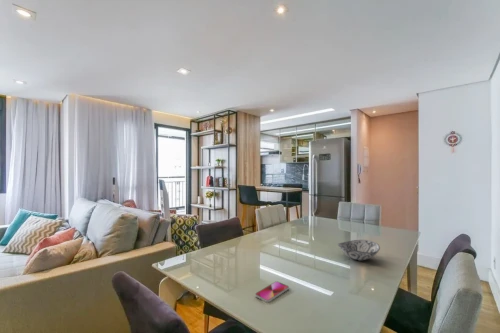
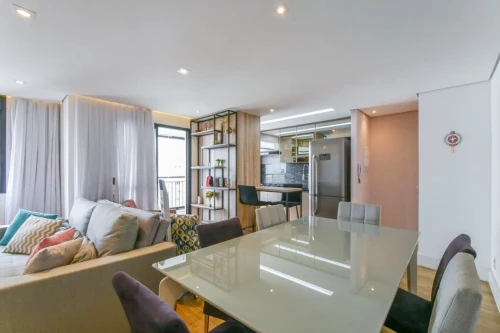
- smartphone [254,280,290,303]
- decorative bowl [337,239,381,262]
